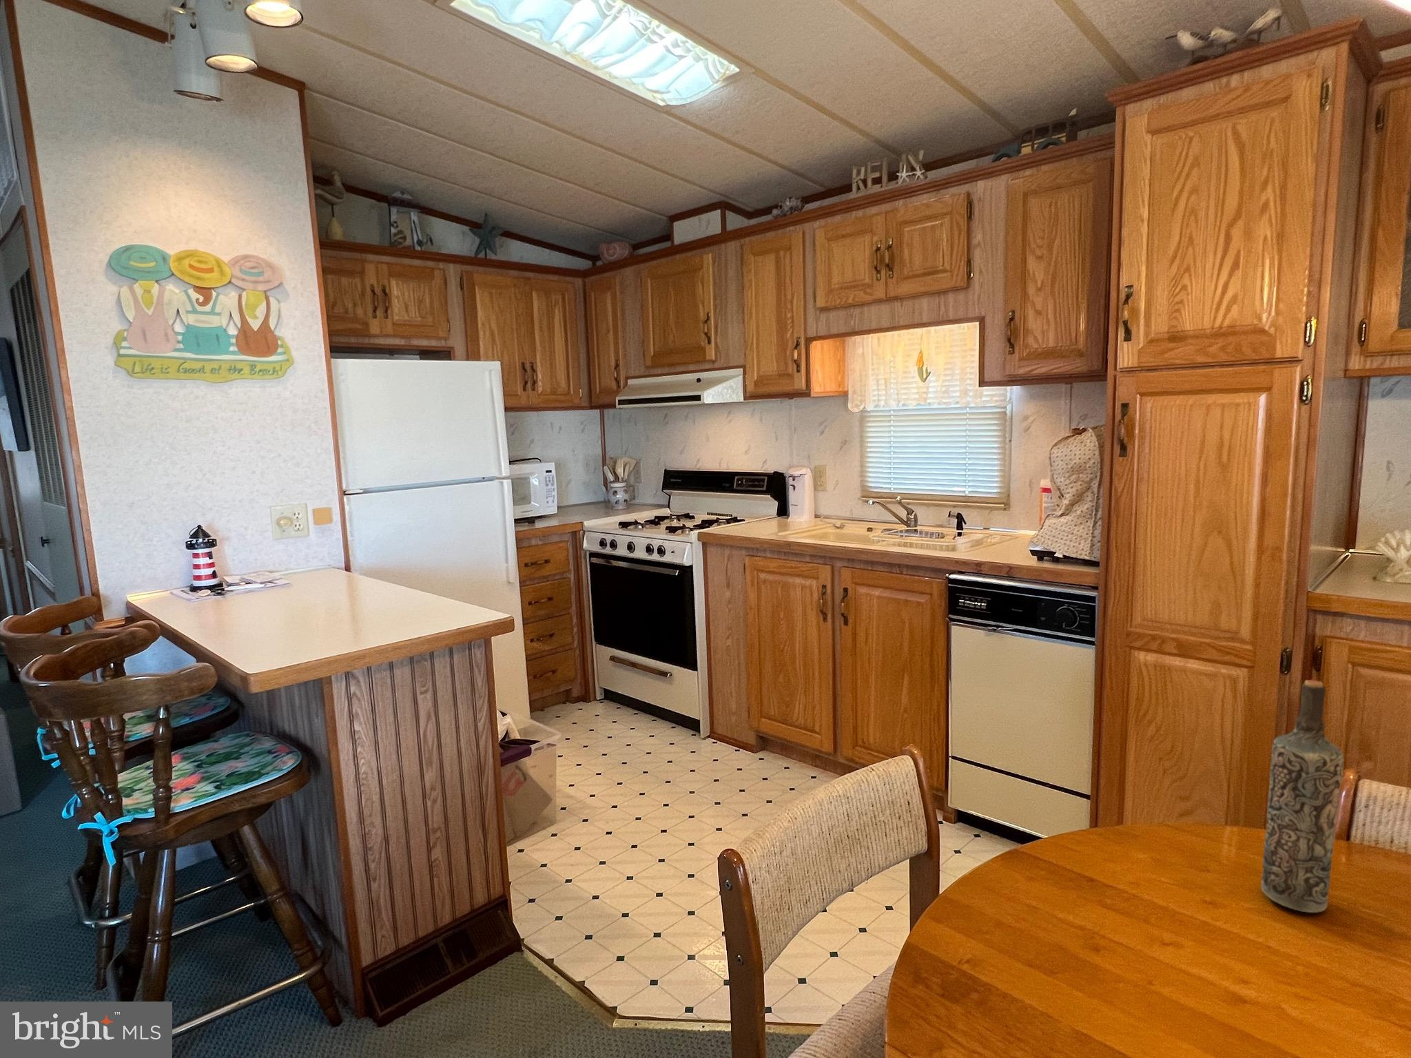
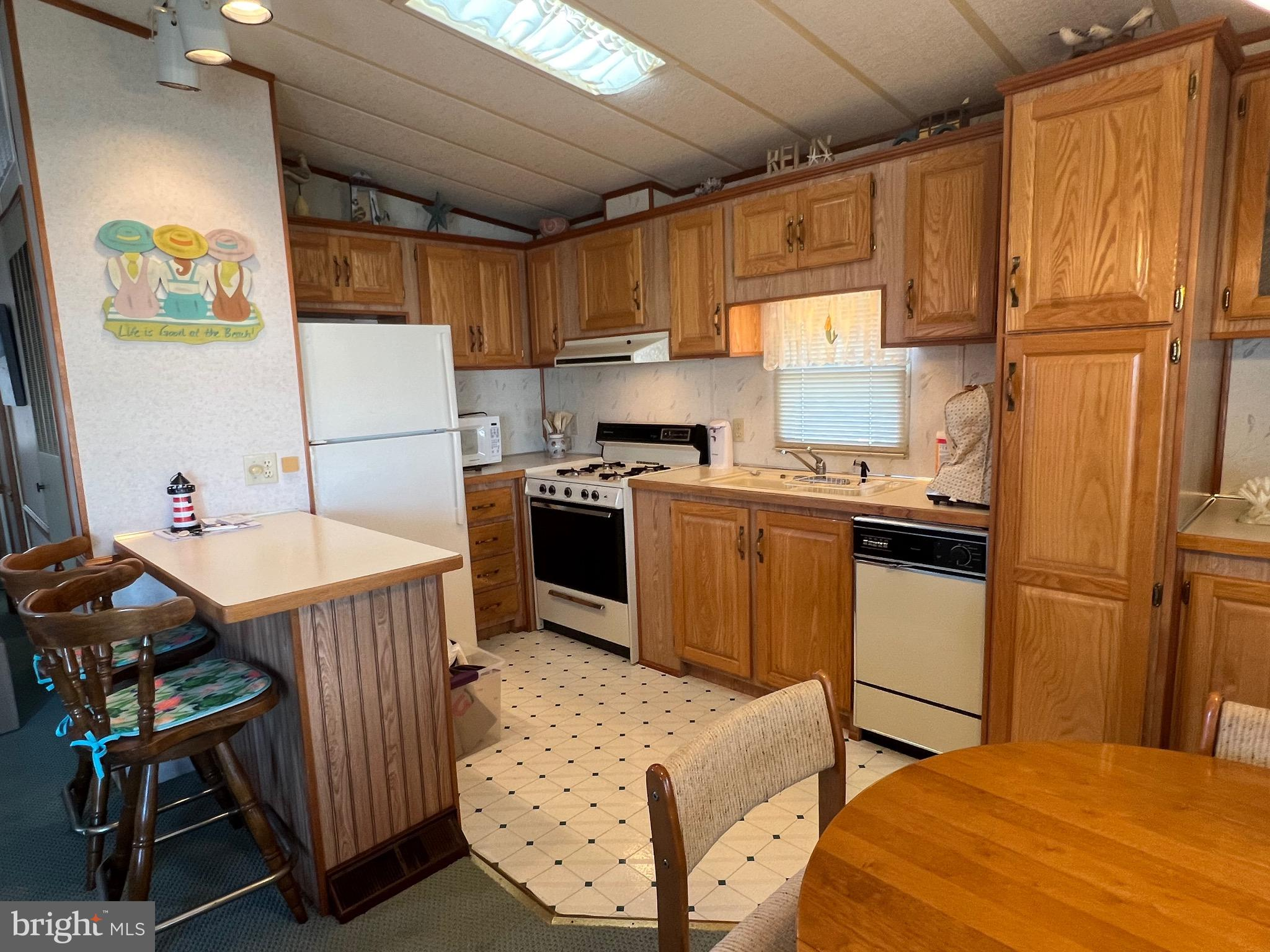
- bottle [1261,679,1344,914]
